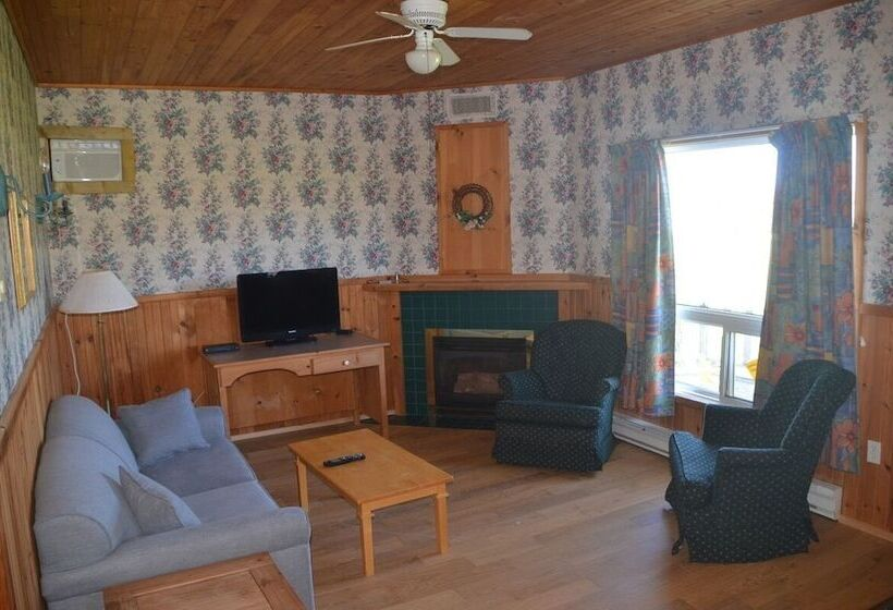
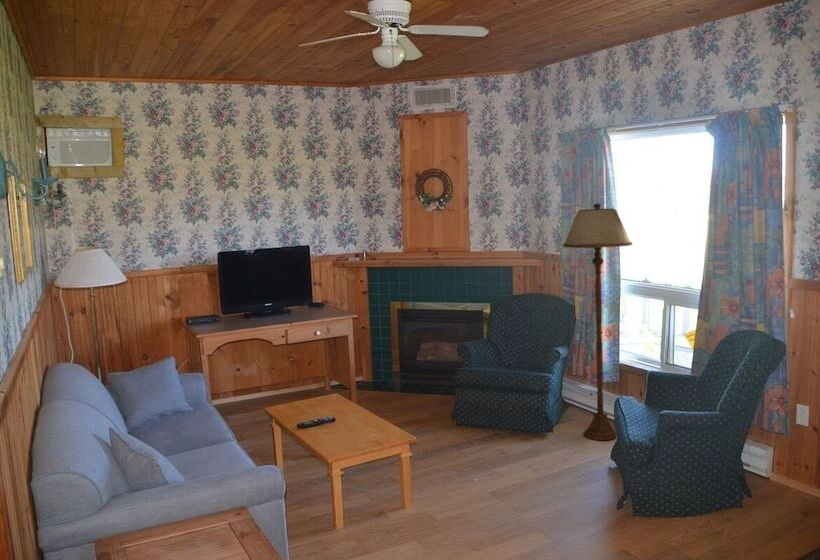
+ floor lamp [562,202,633,441]
